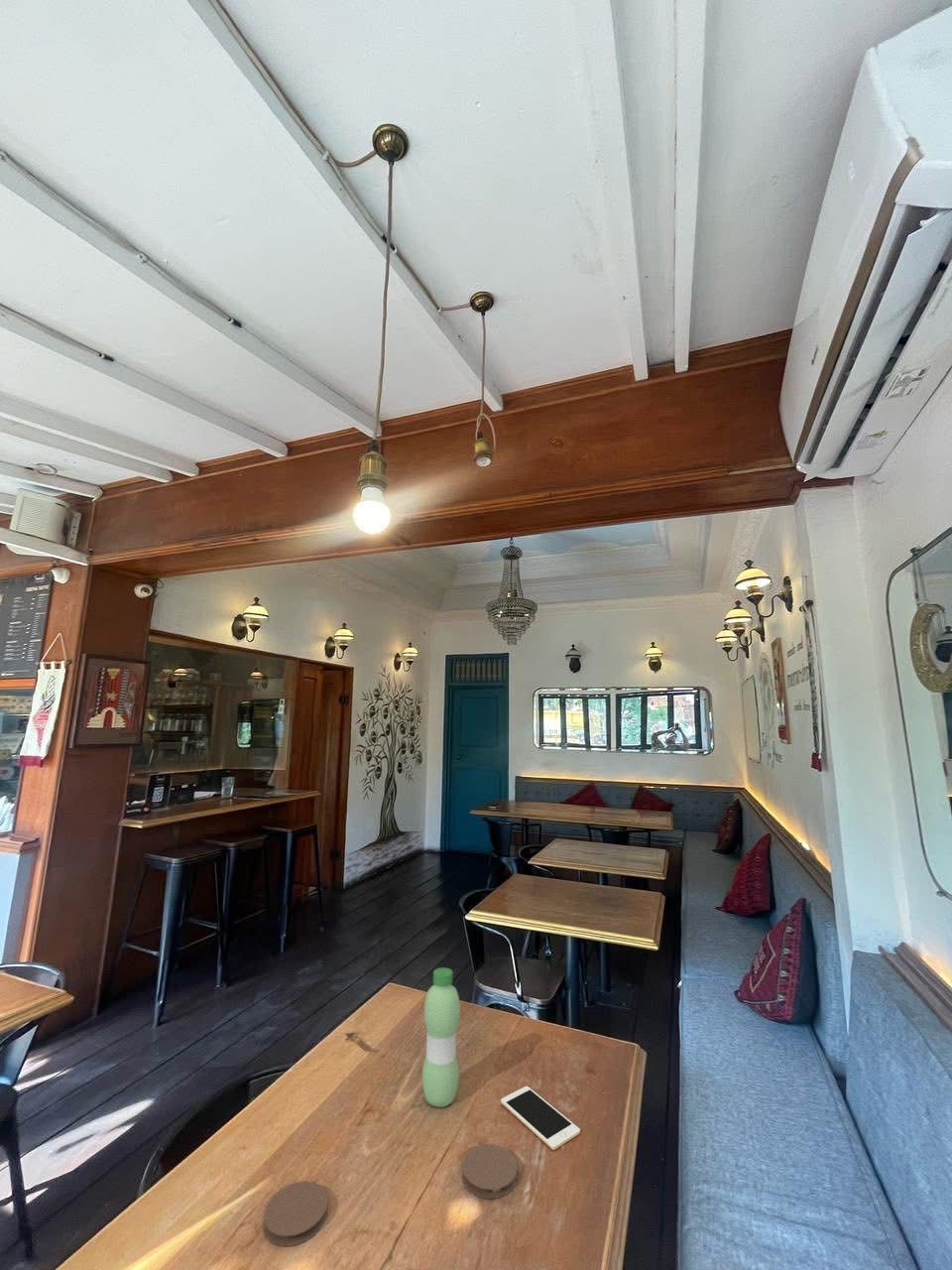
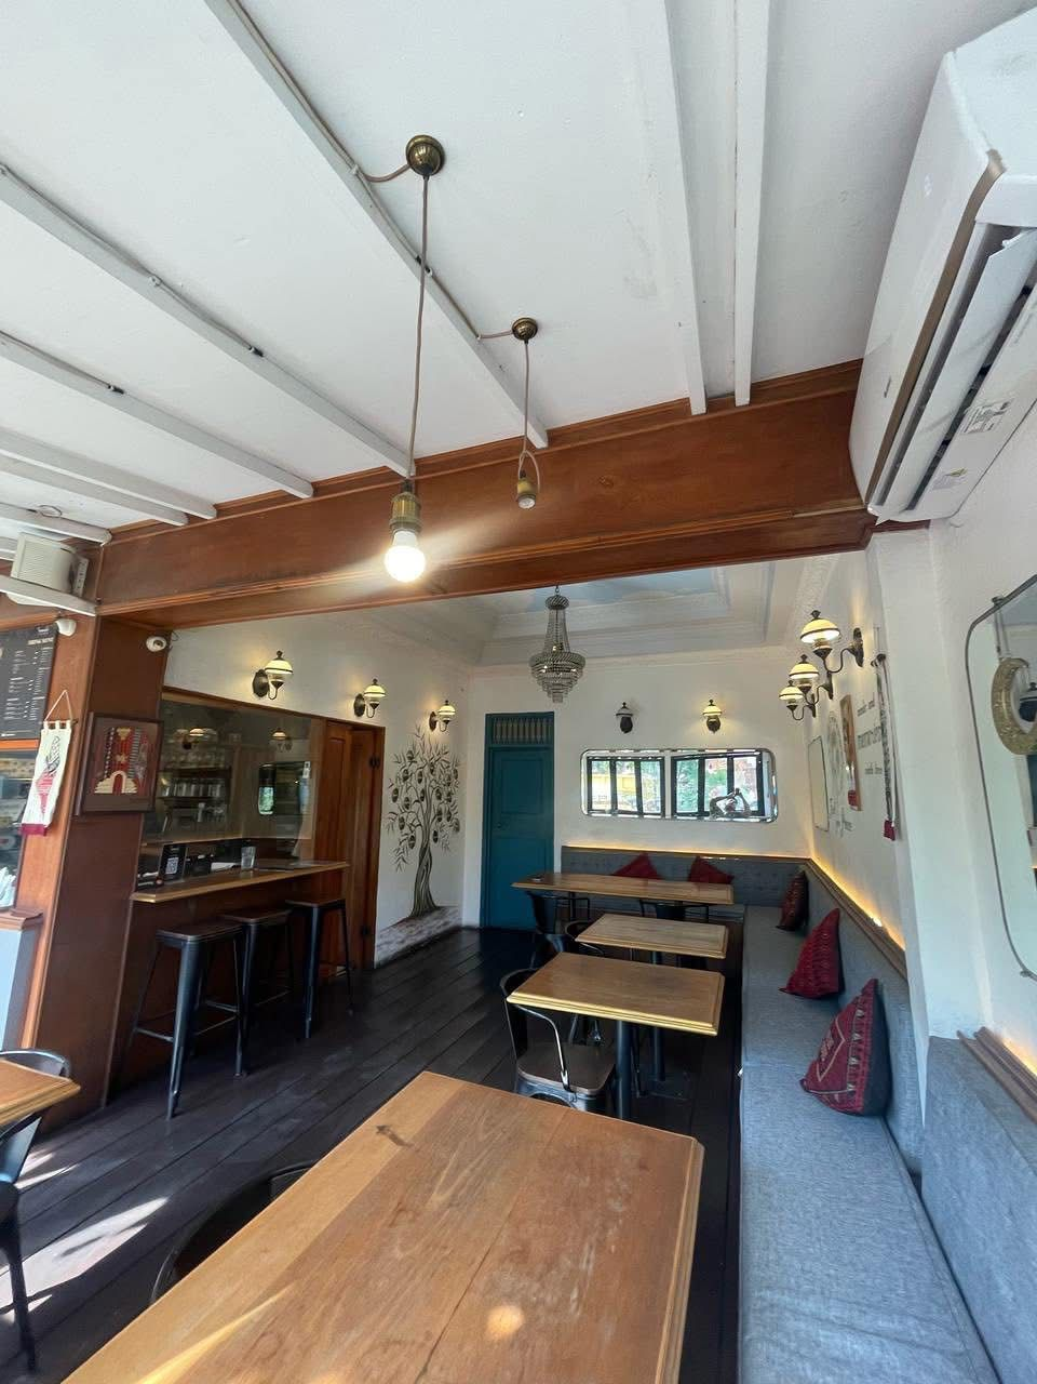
- water bottle [421,966,461,1108]
- cell phone [500,1085,581,1151]
- coaster [262,1180,328,1247]
- coaster [461,1143,519,1200]
